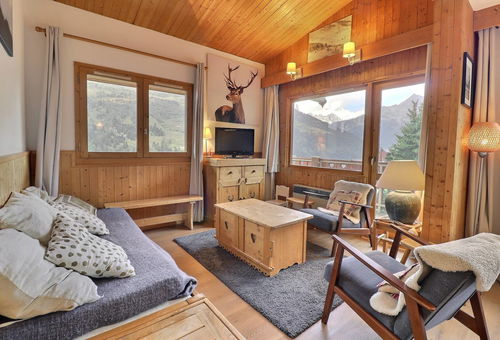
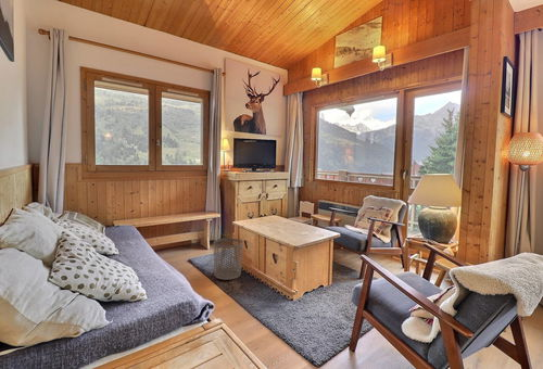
+ waste bin [212,238,243,281]
